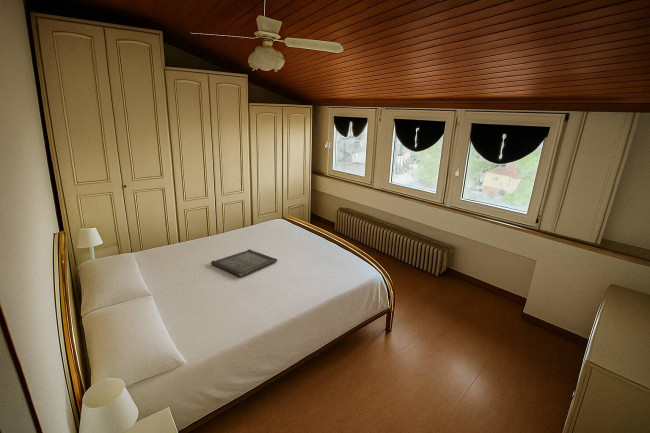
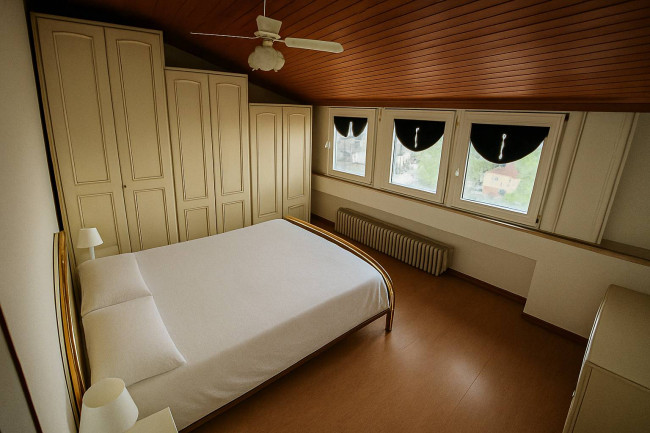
- serving tray [210,249,278,278]
